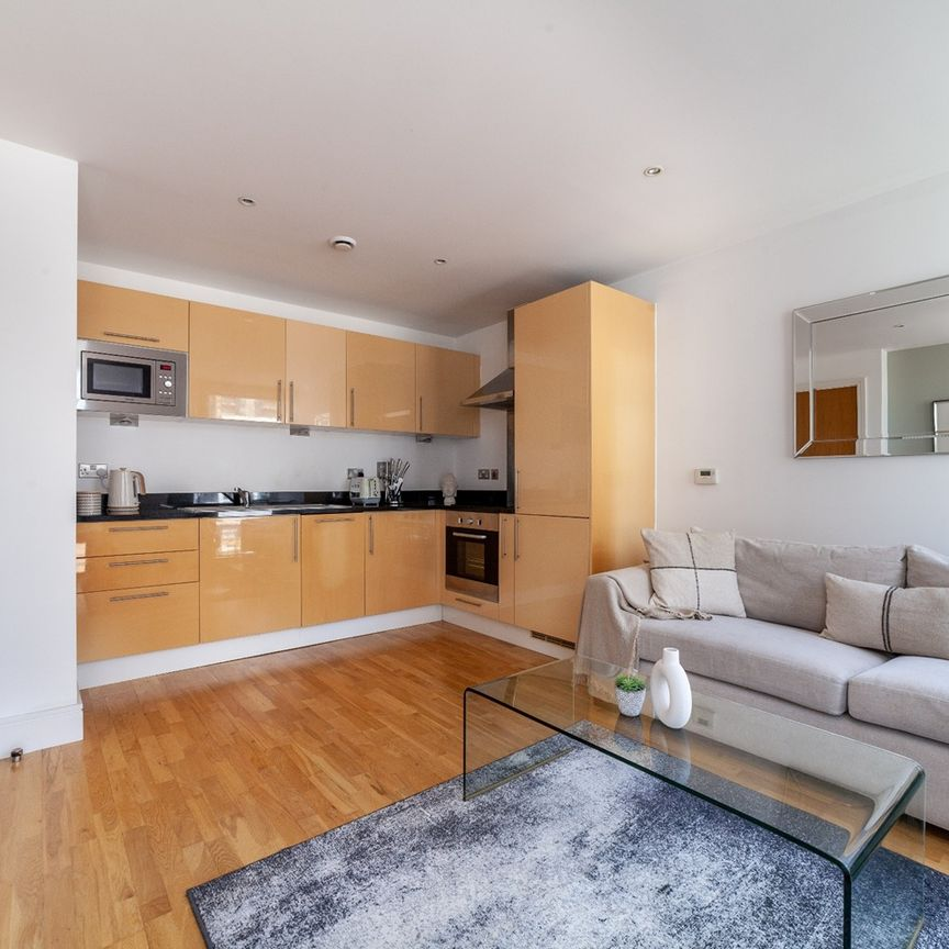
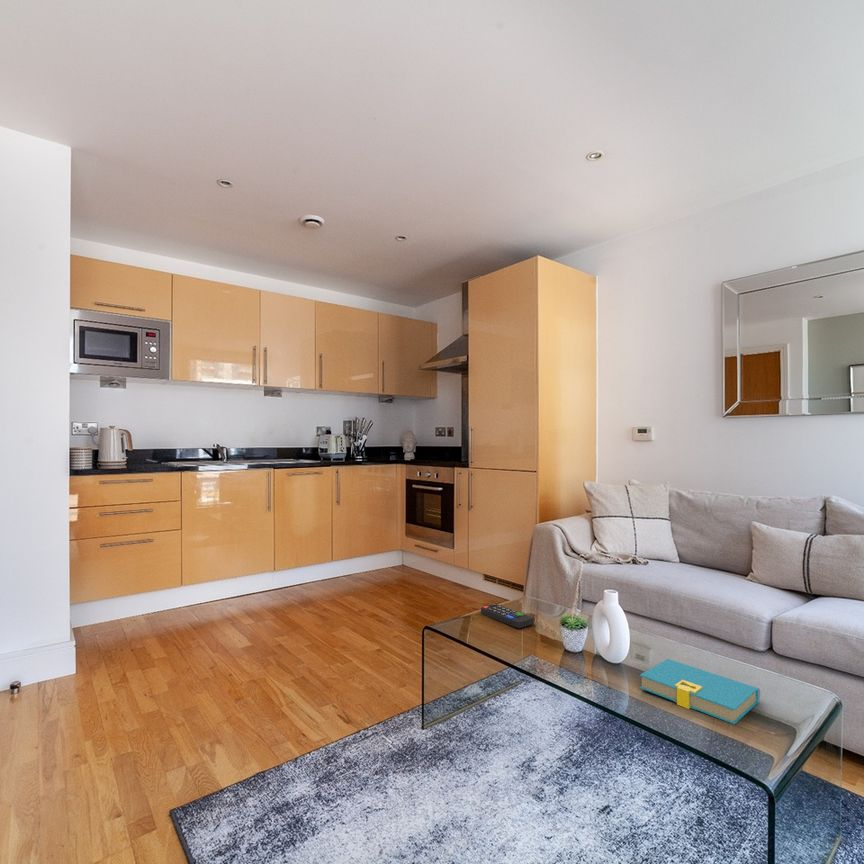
+ book [639,658,761,725]
+ remote control [480,603,535,629]
